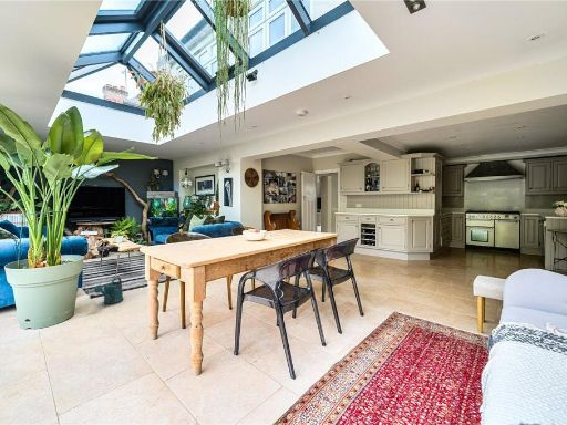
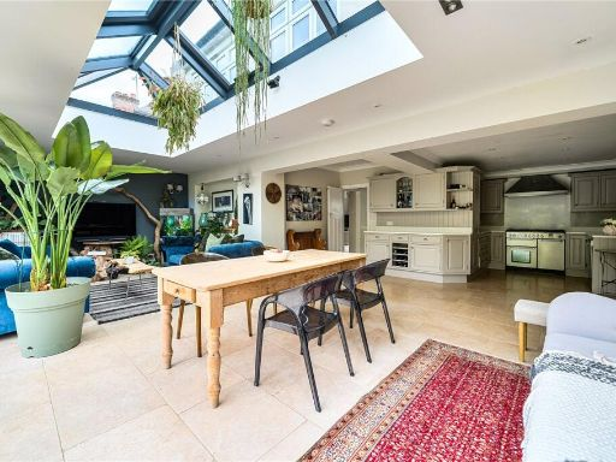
- watering can [93,276,124,305]
